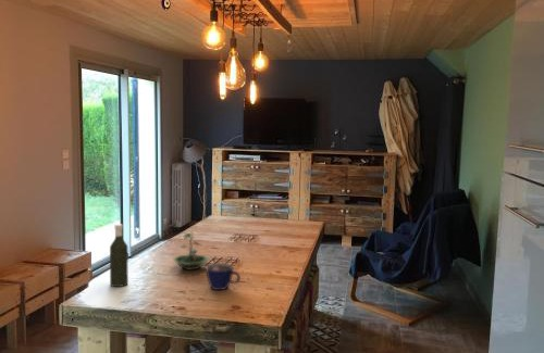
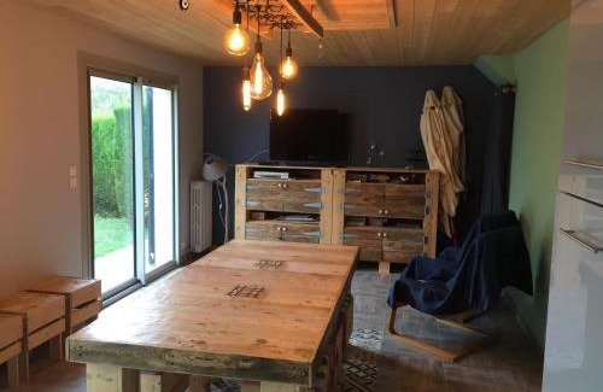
- cup [205,262,242,291]
- bottle [109,223,129,288]
- terrarium [171,230,211,272]
